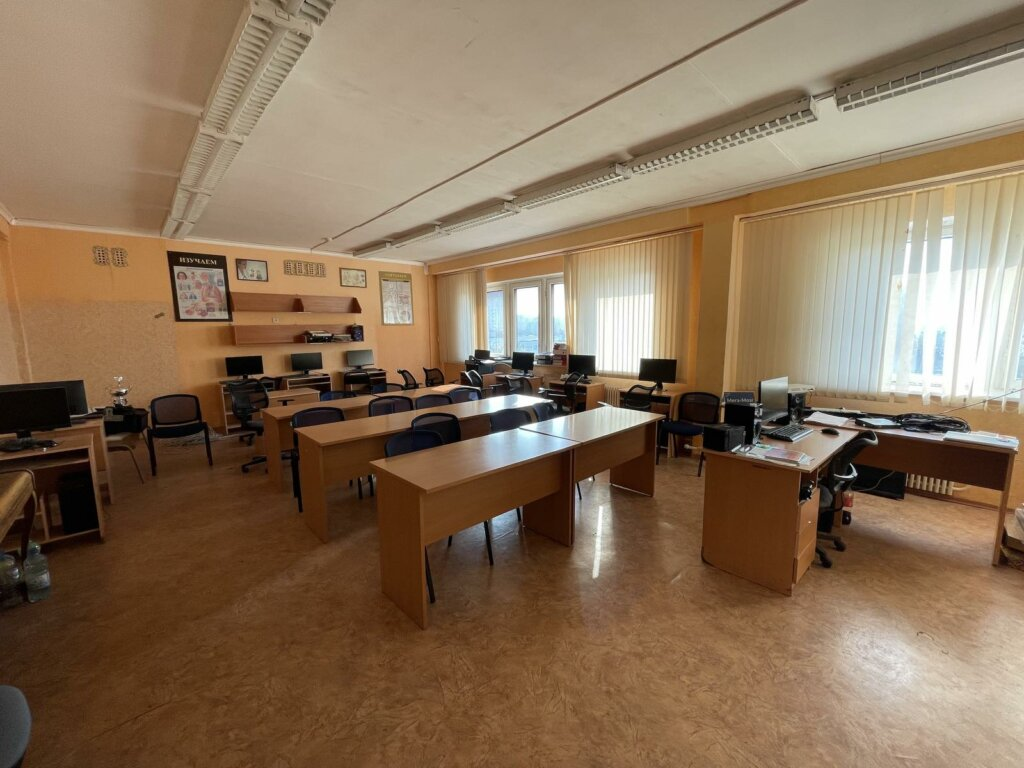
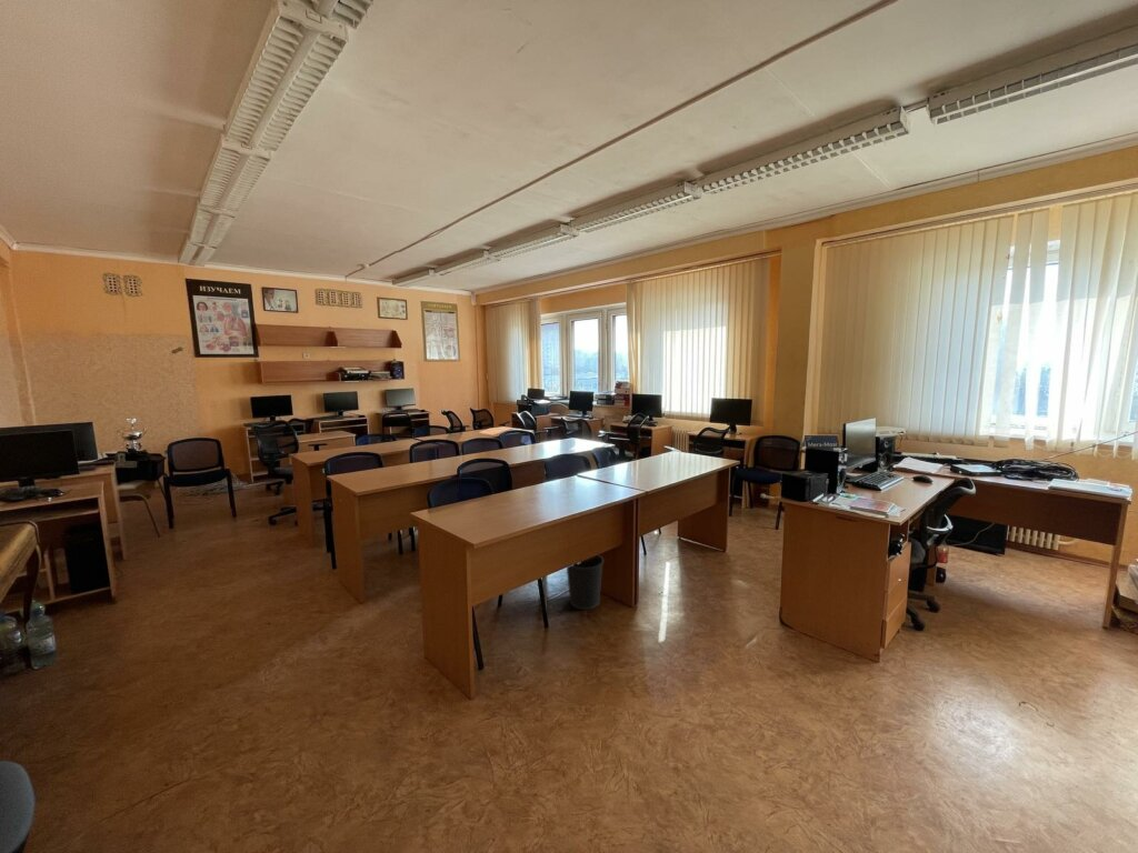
+ wastebasket [566,554,605,611]
